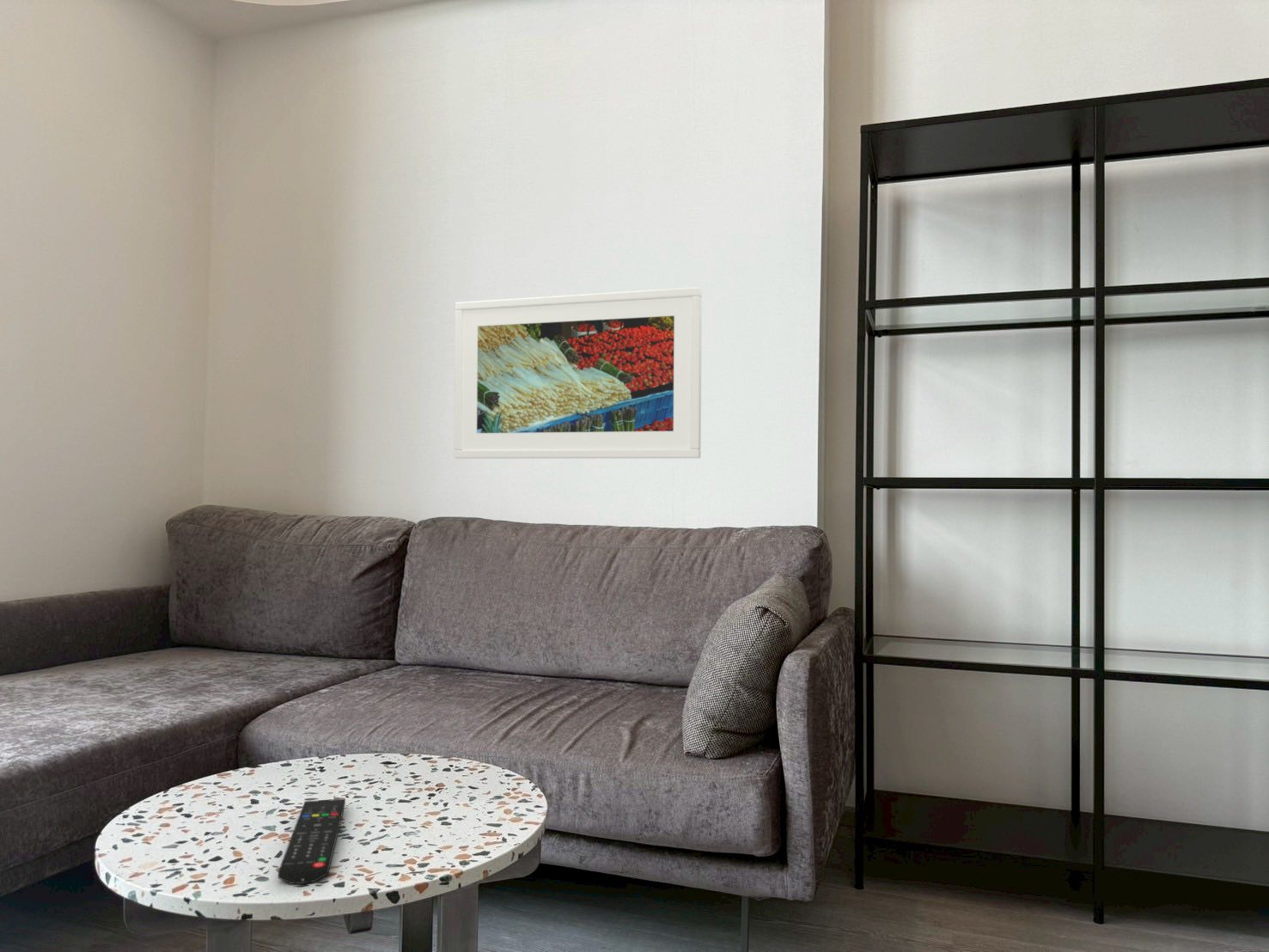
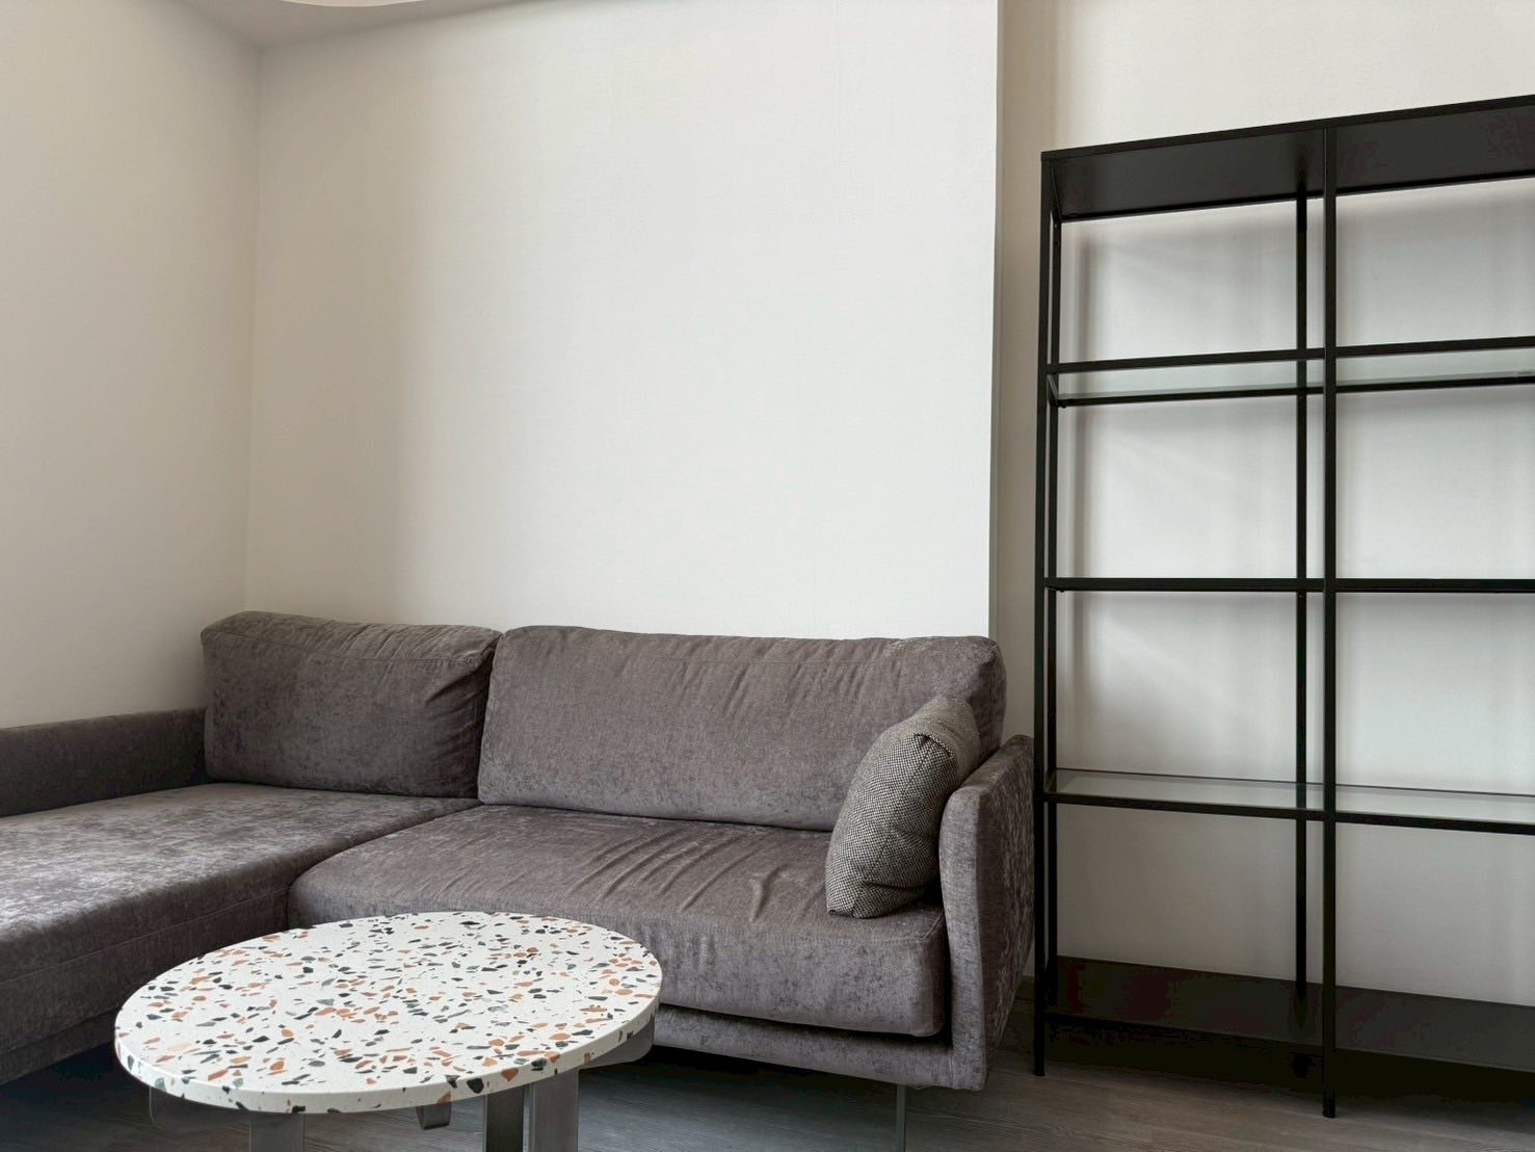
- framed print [453,286,703,459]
- remote control [278,798,346,885]
